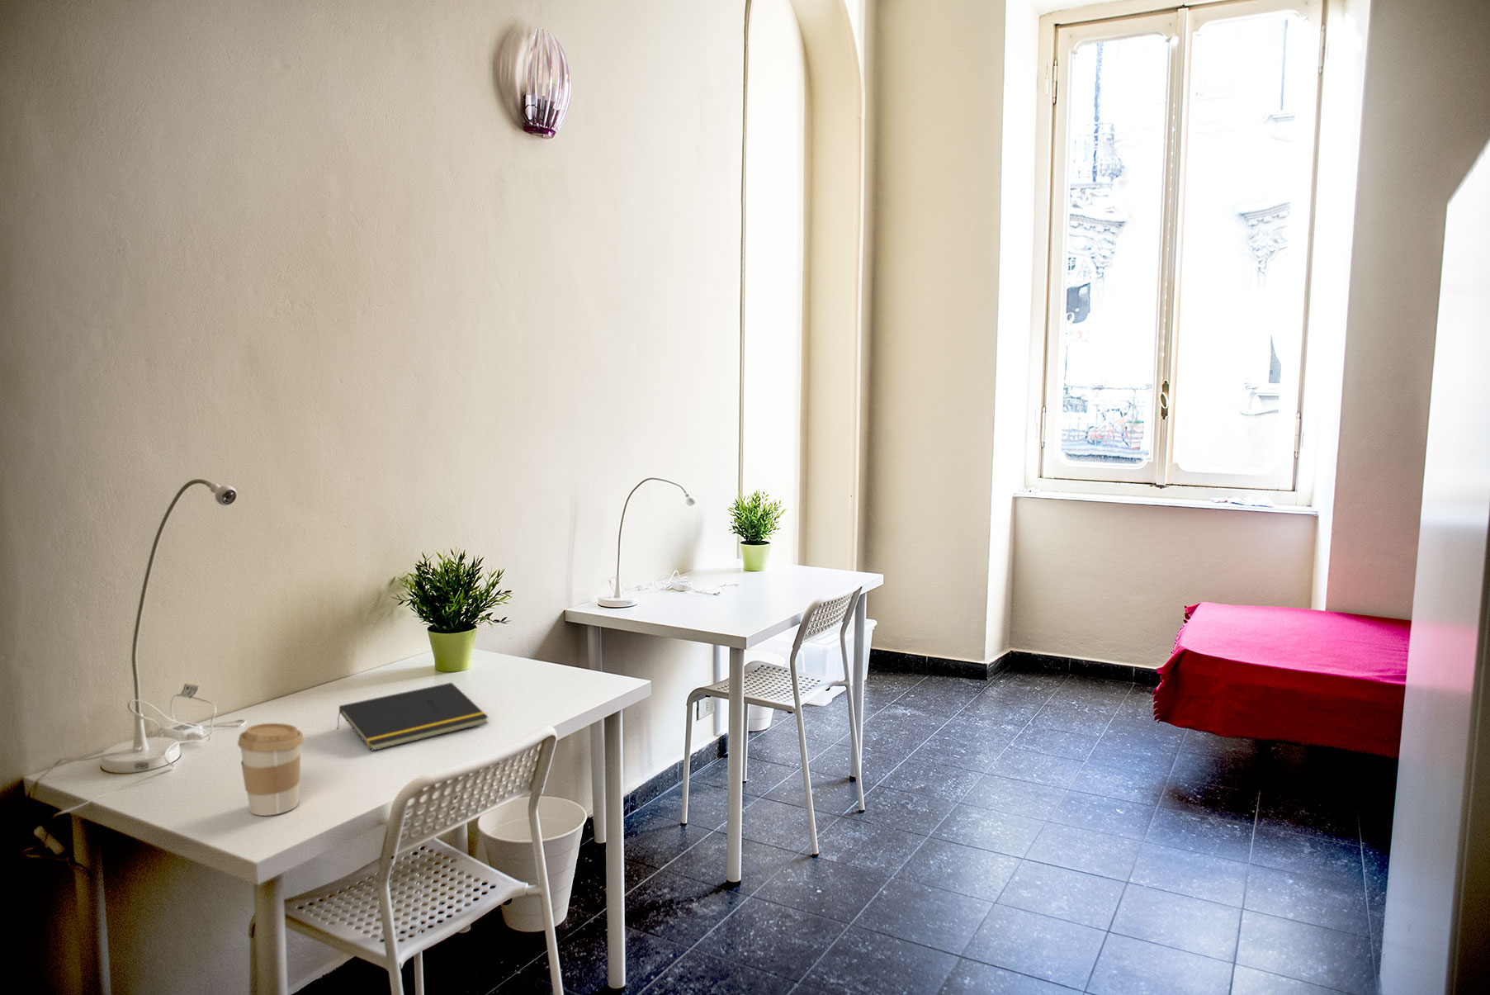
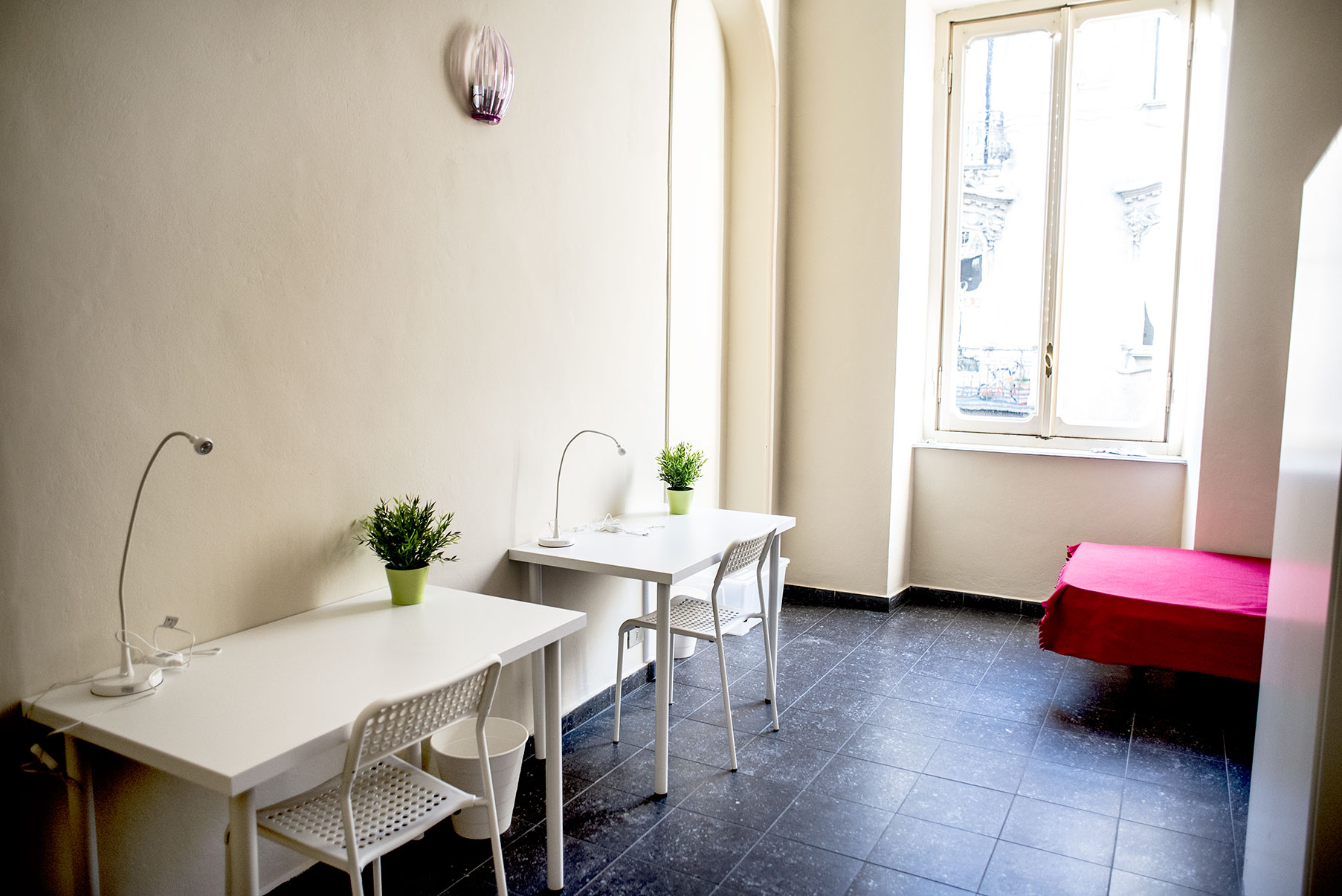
- notepad [336,682,490,752]
- coffee cup [236,723,304,816]
